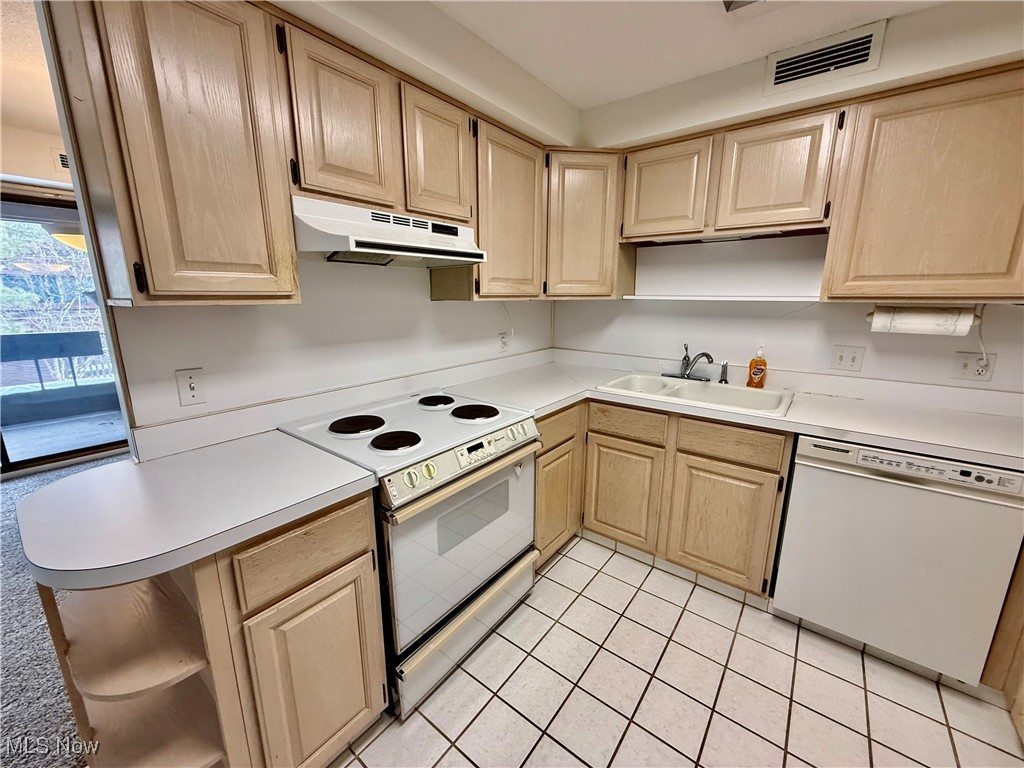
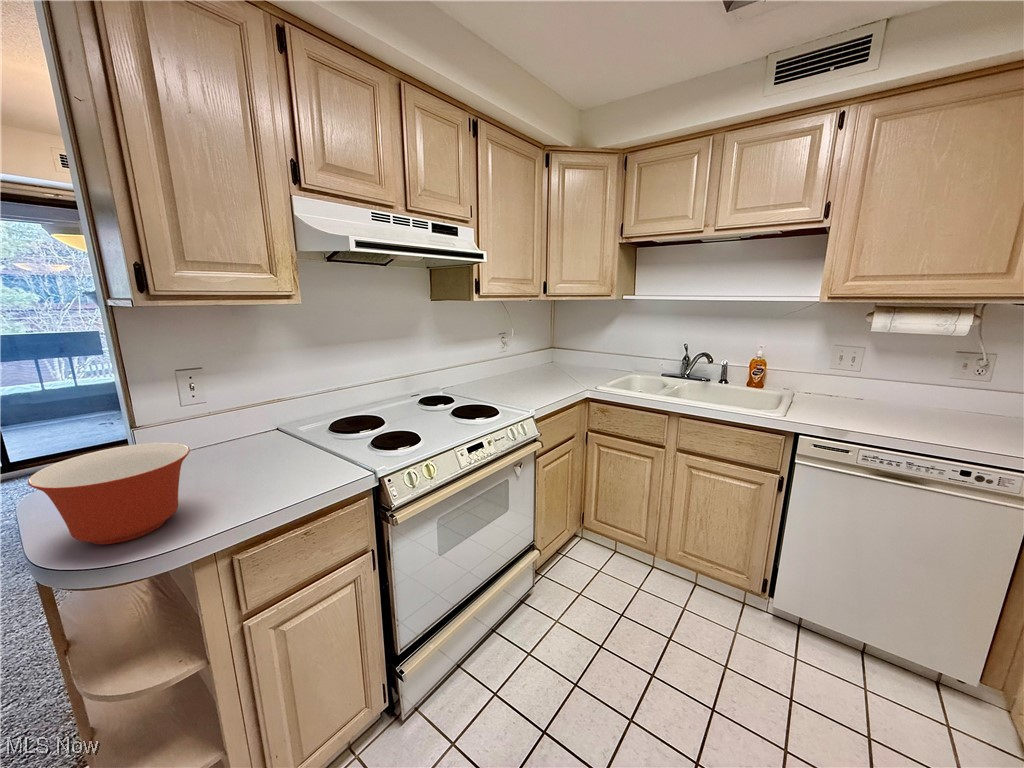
+ mixing bowl [27,442,191,546]
